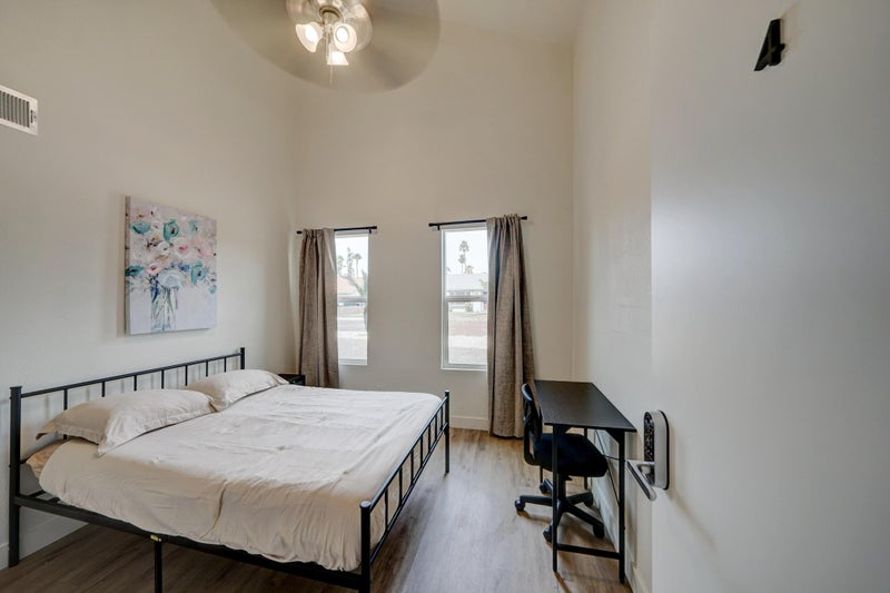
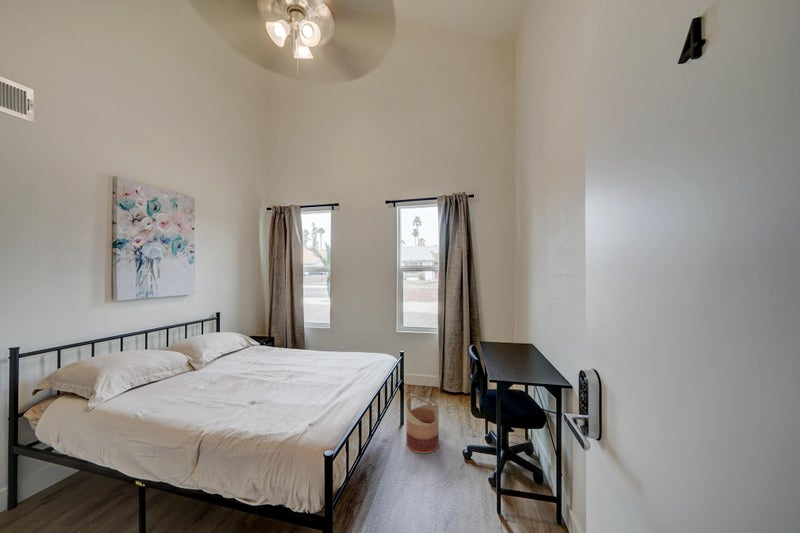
+ basket [405,393,440,454]
